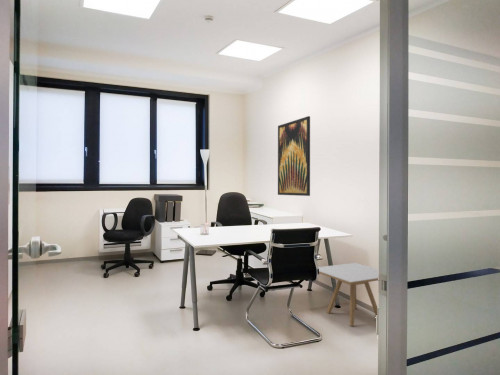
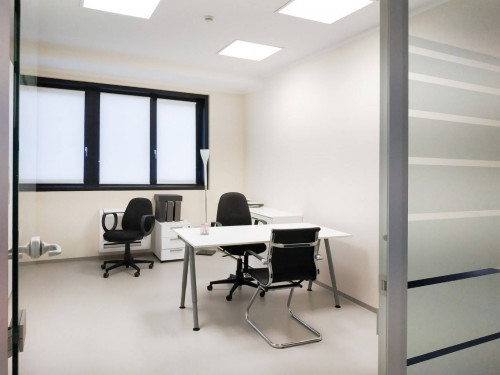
- side table [317,262,379,327]
- wall art [277,115,311,197]
